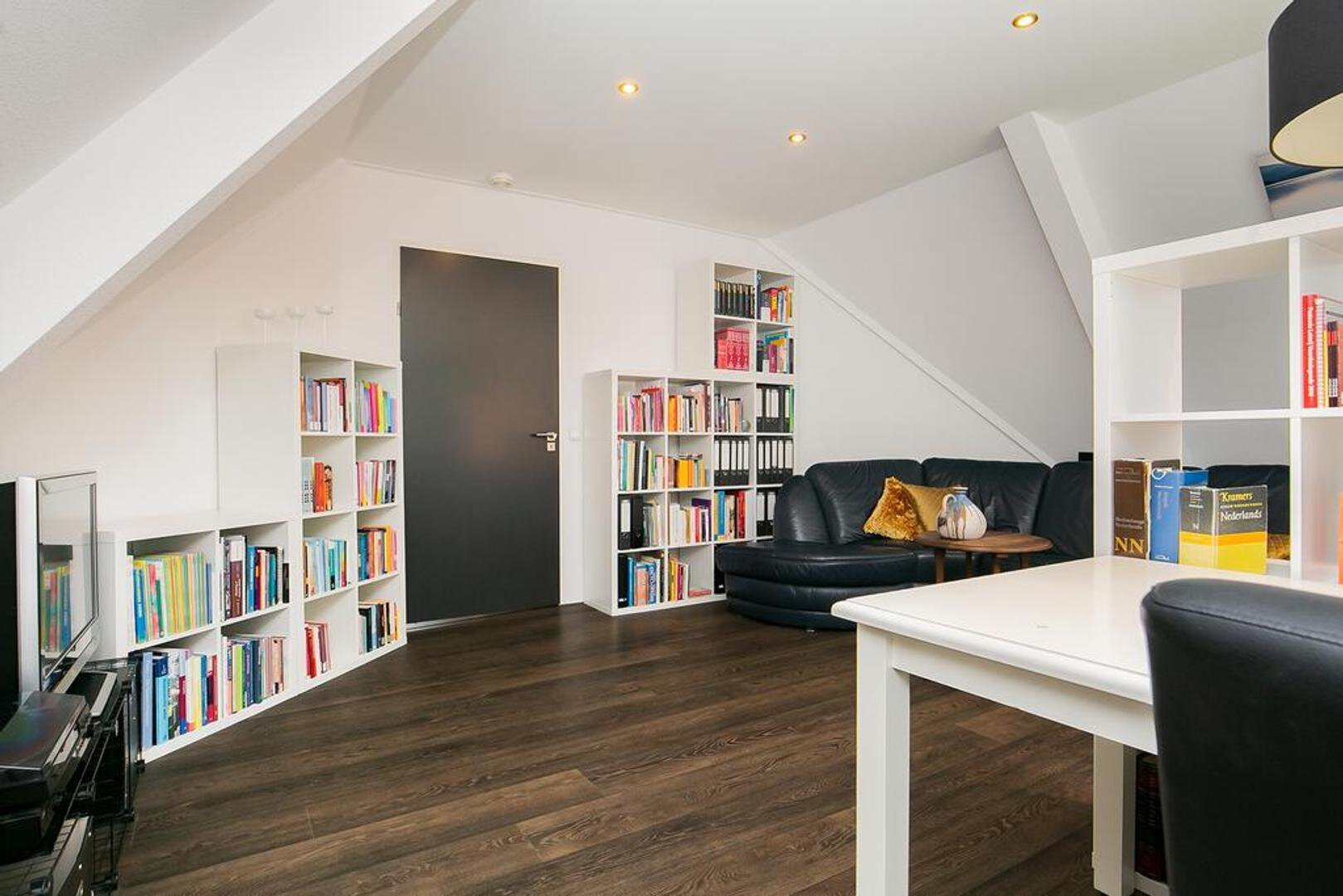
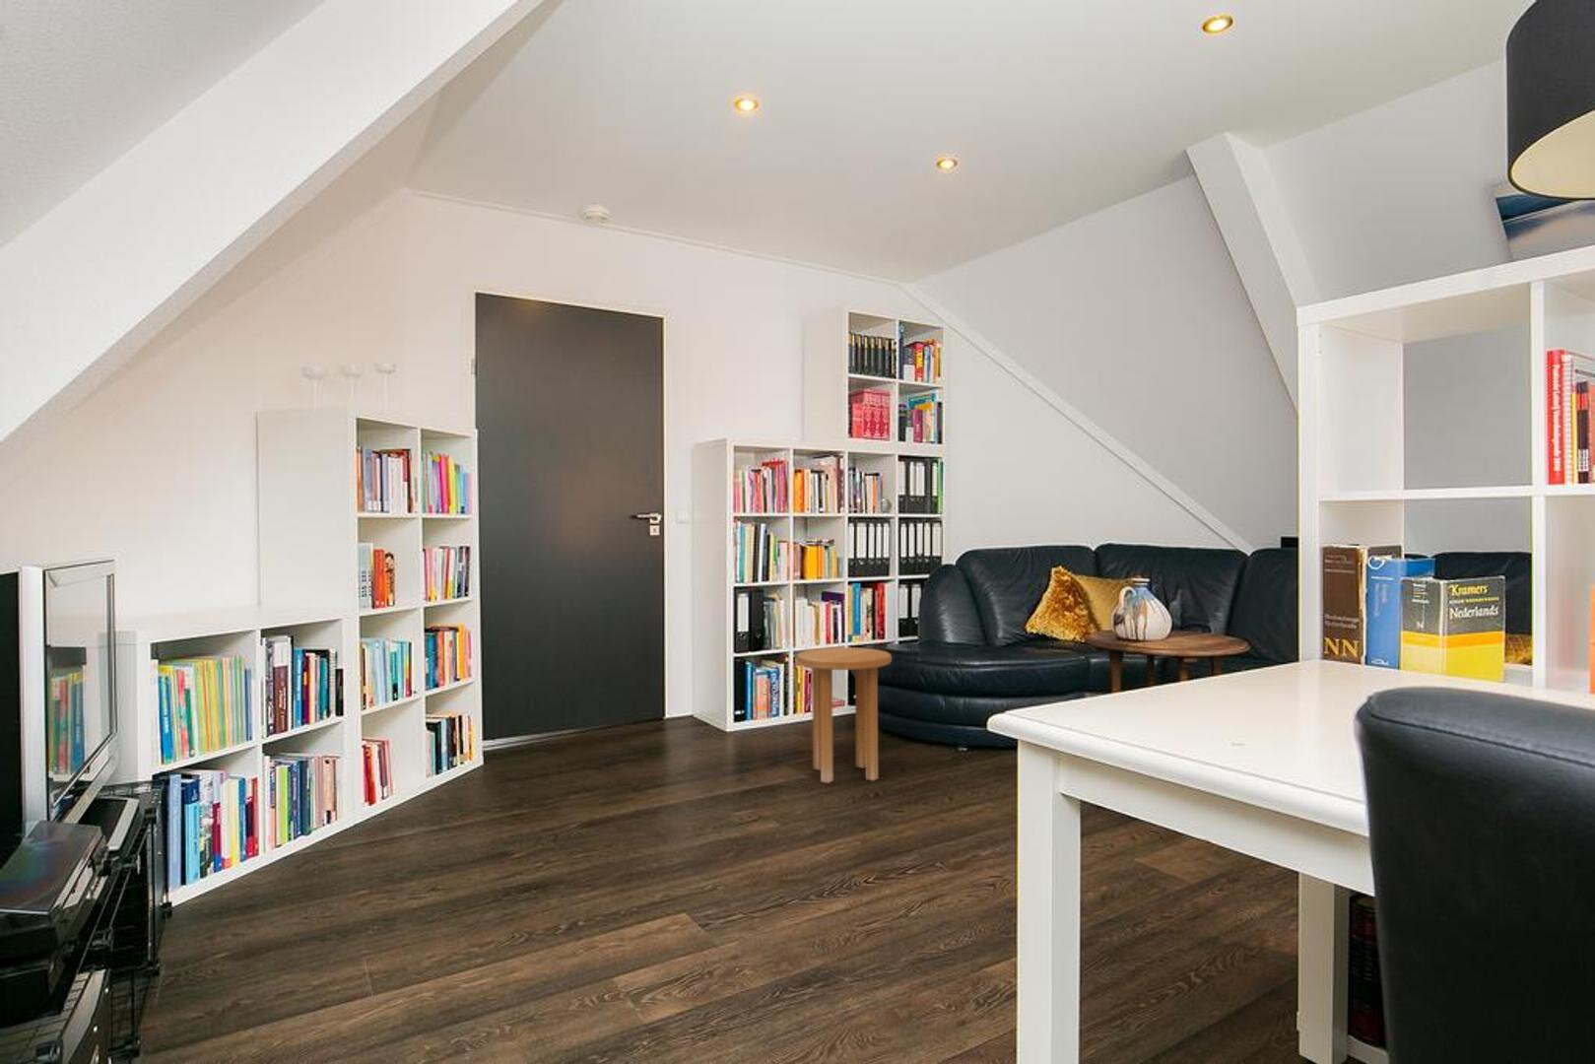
+ side table [796,646,893,784]
